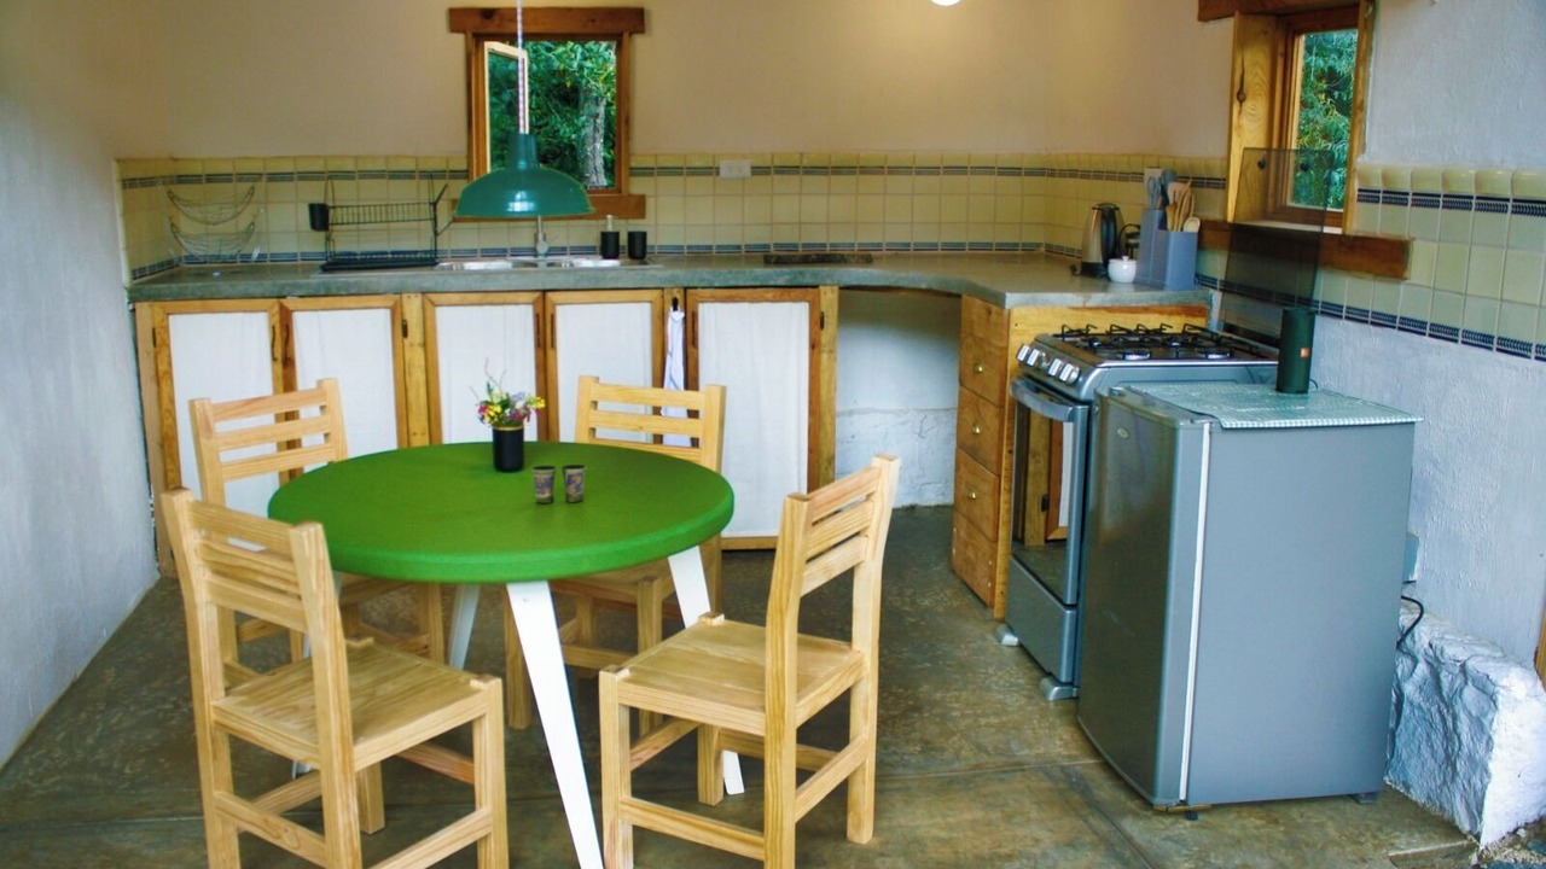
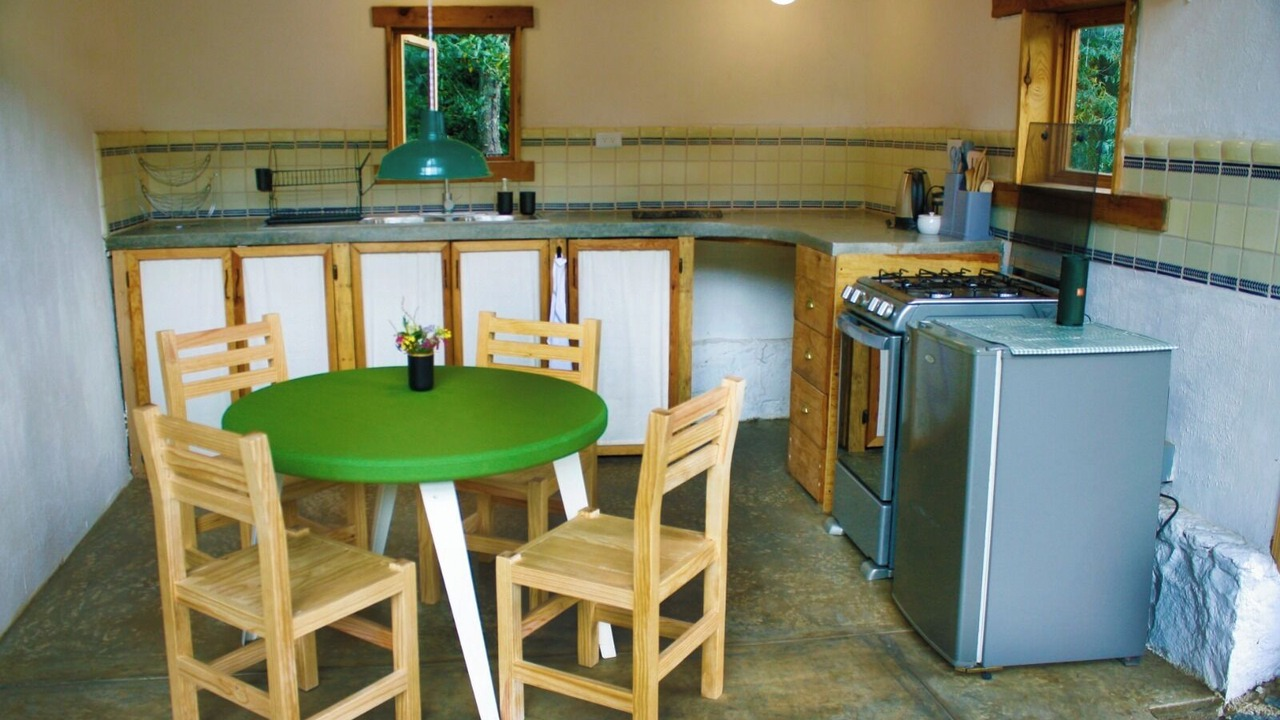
- cup [530,463,587,505]
